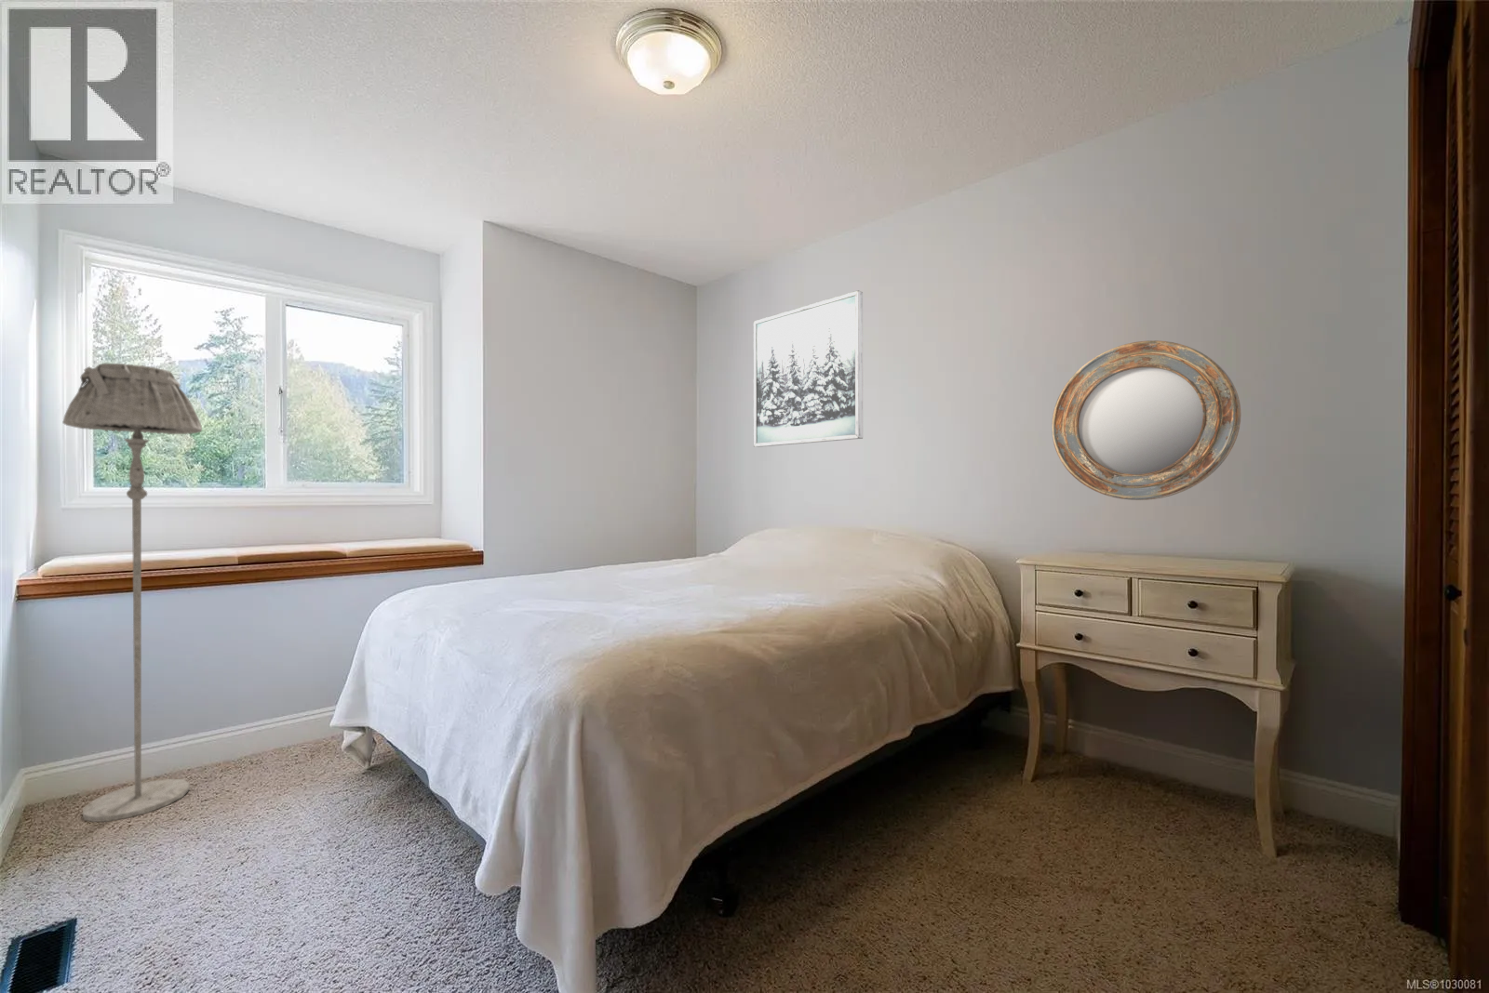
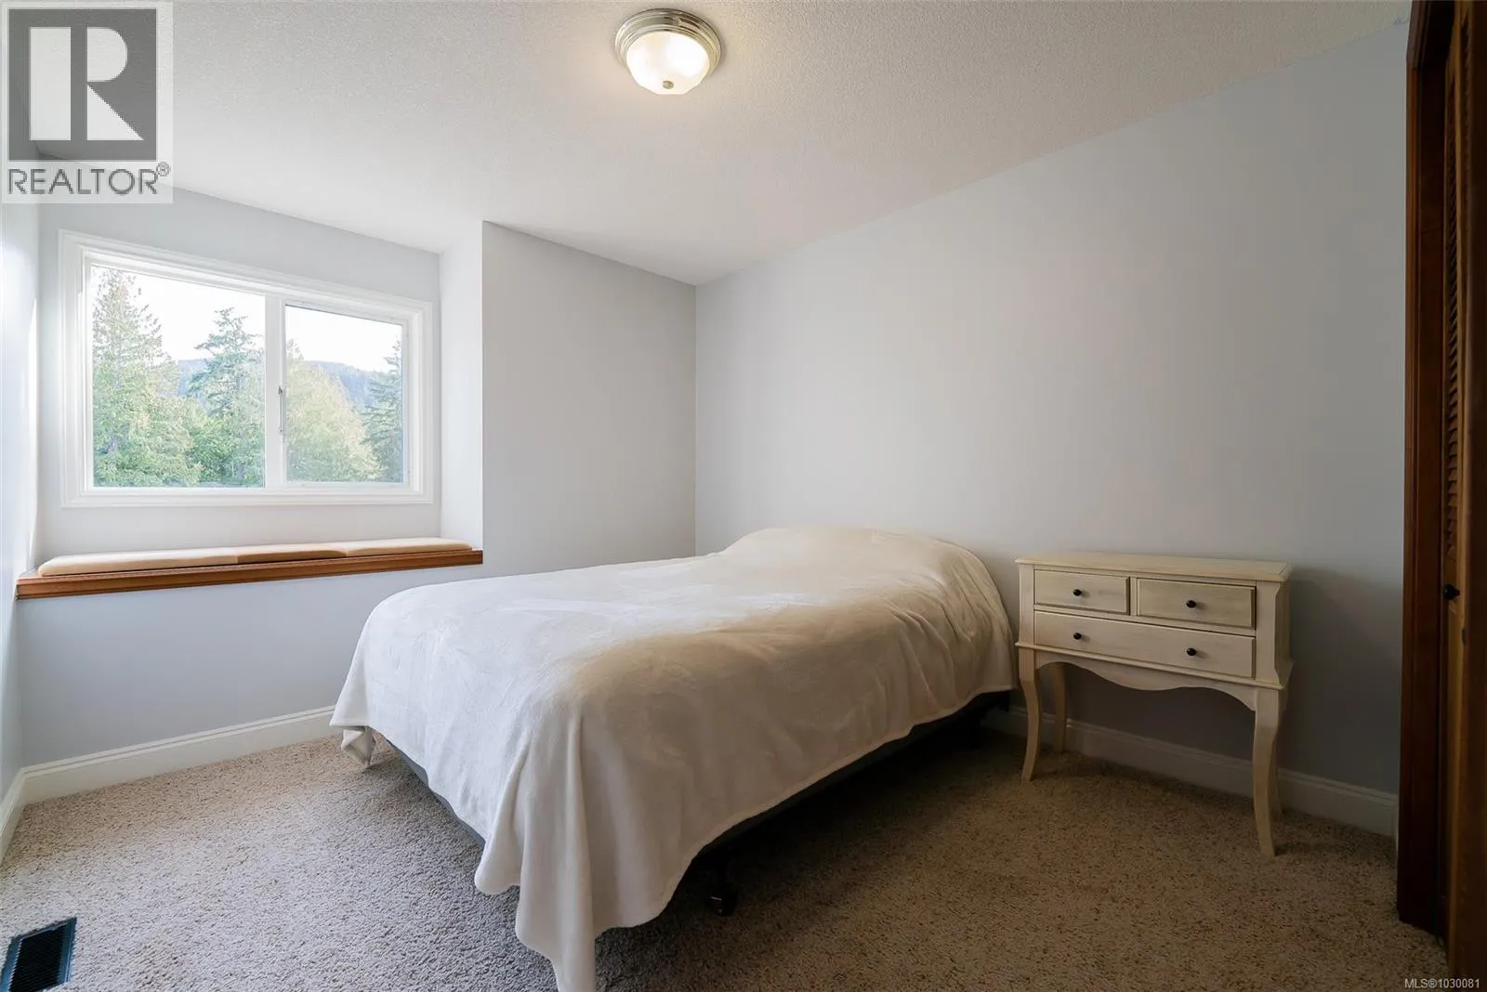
- wall art [753,289,864,448]
- home mirror [1051,339,1242,501]
- floor lamp [61,362,203,822]
